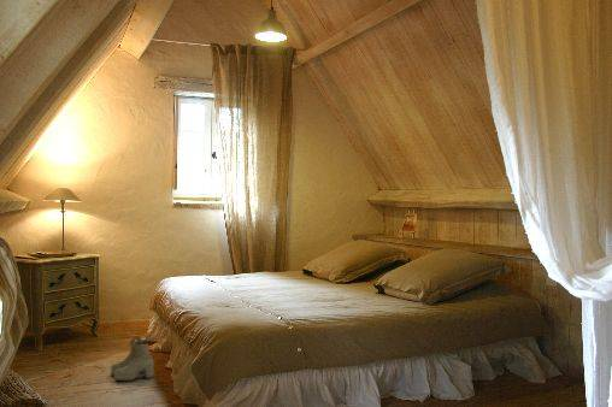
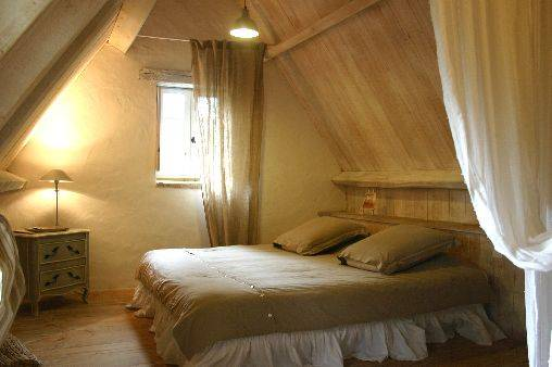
- boots [110,337,154,382]
